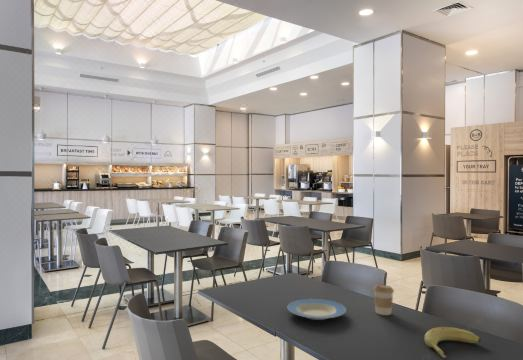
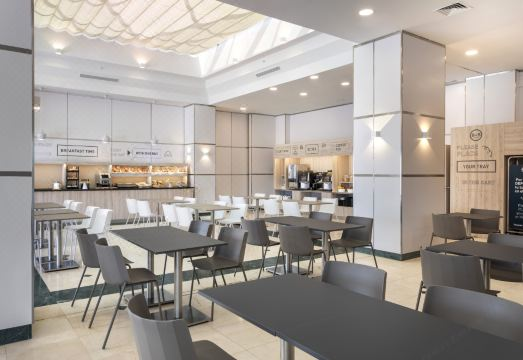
- coffee cup [372,284,395,316]
- plate [286,298,347,321]
- banana [424,326,482,360]
